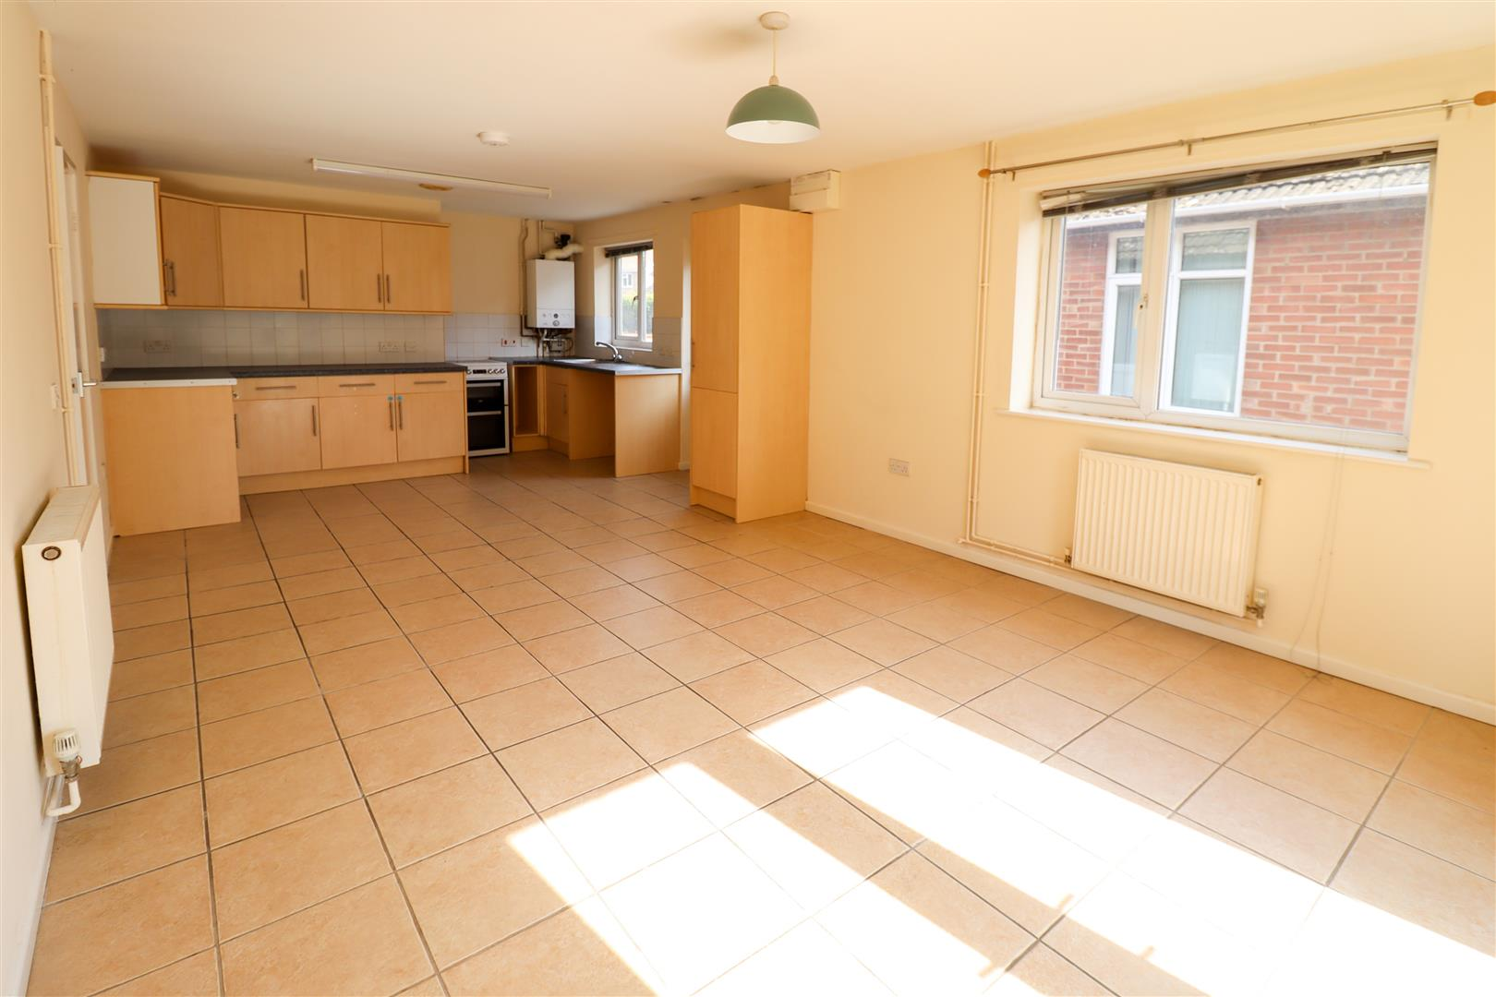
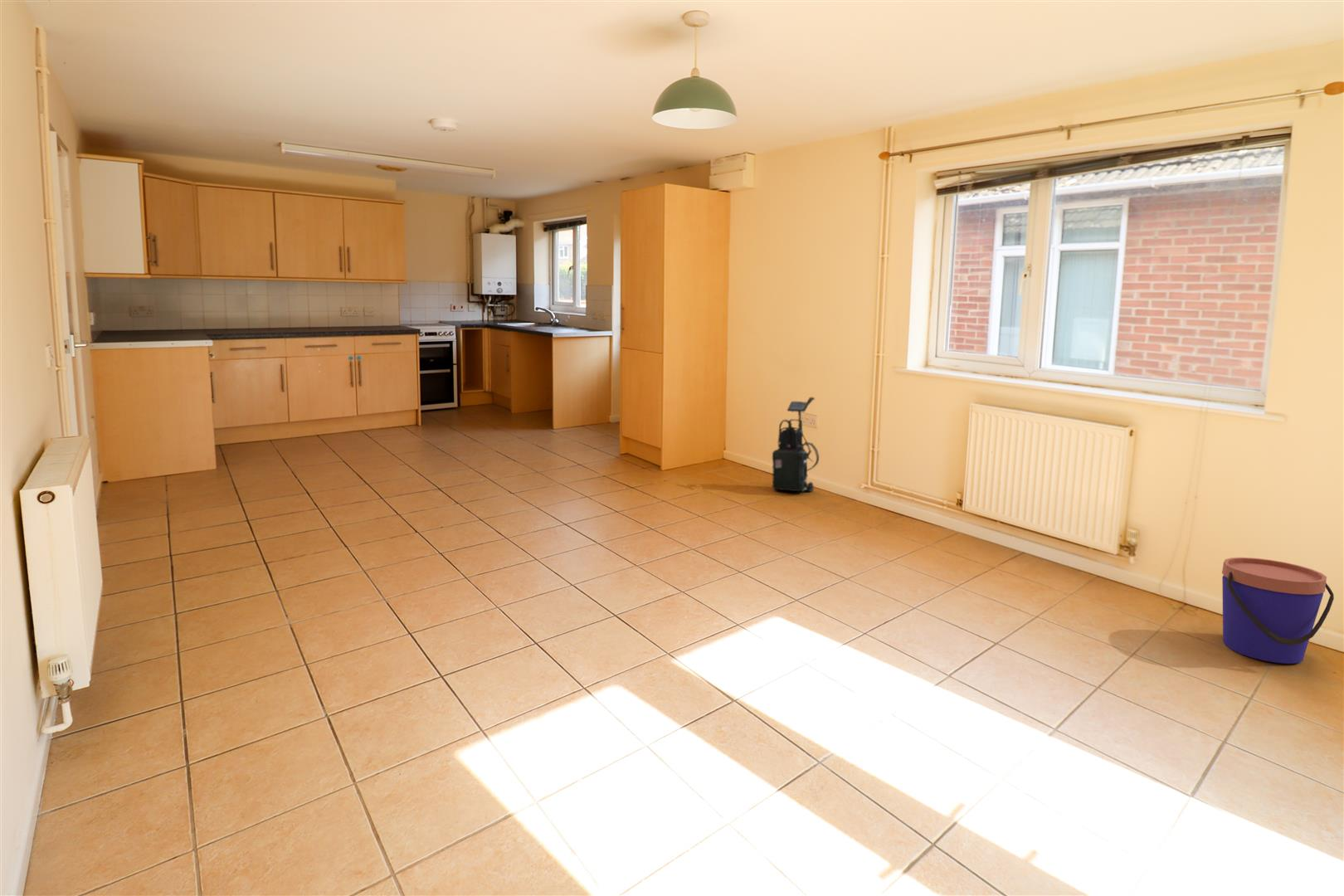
+ bucket [1221,557,1335,665]
+ vacuum cleaner [772,397,820,493]
